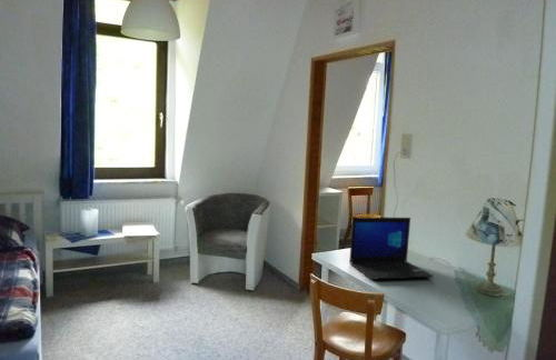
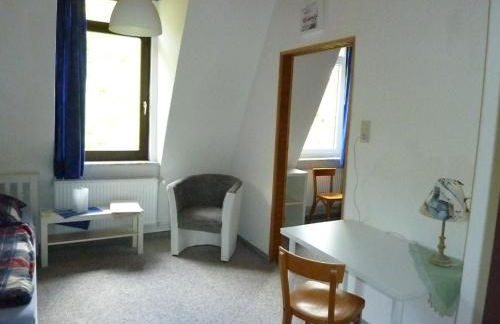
- laptop [348,216,435,281]
